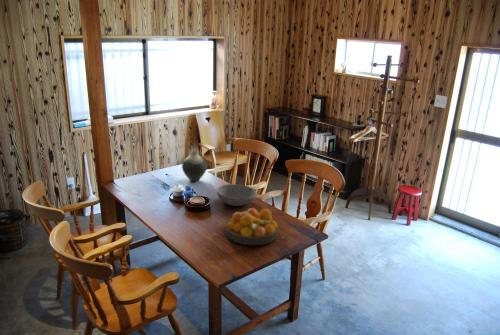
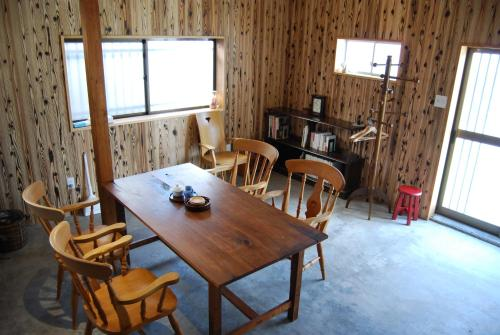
- vase [181,150,208,182]
- fruit bowl [224,207,279,246]
- bowl [216,184,258,207]
